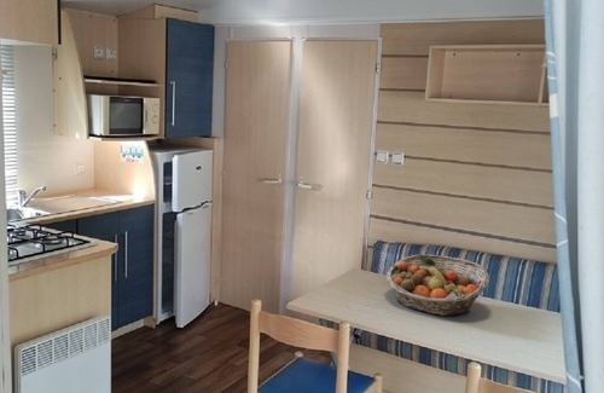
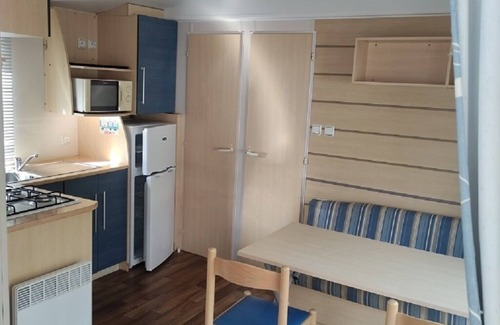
- fruit basket [385,253,490,317]
